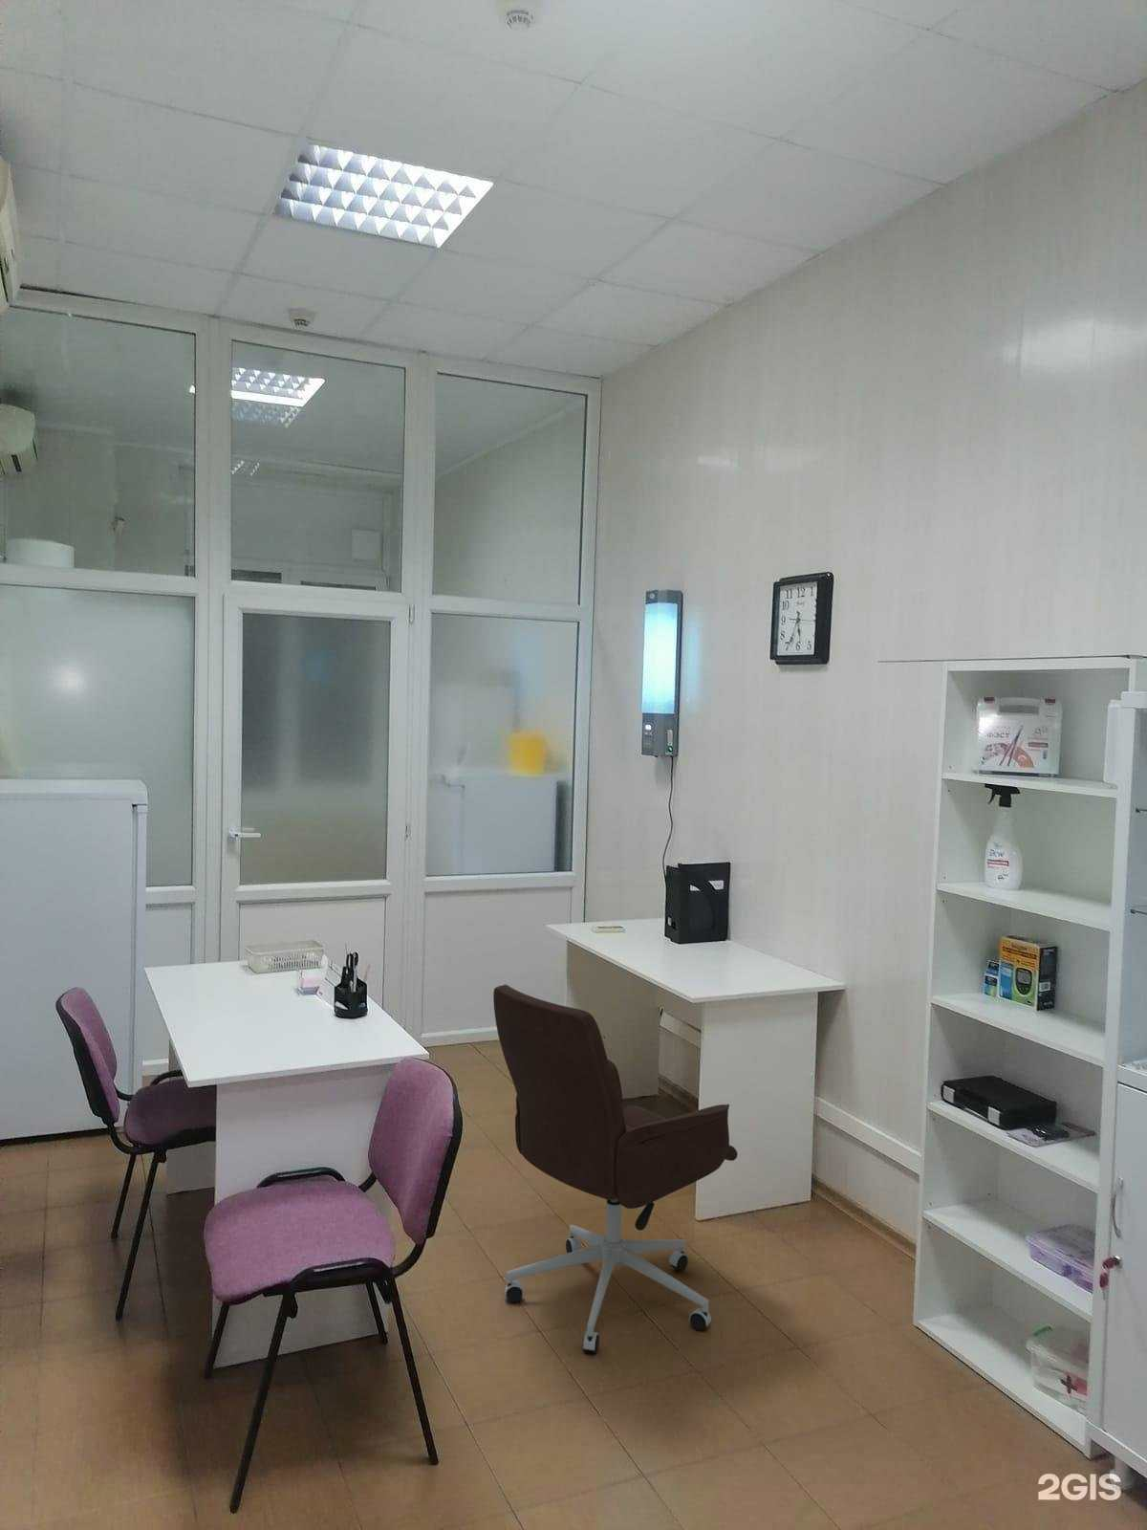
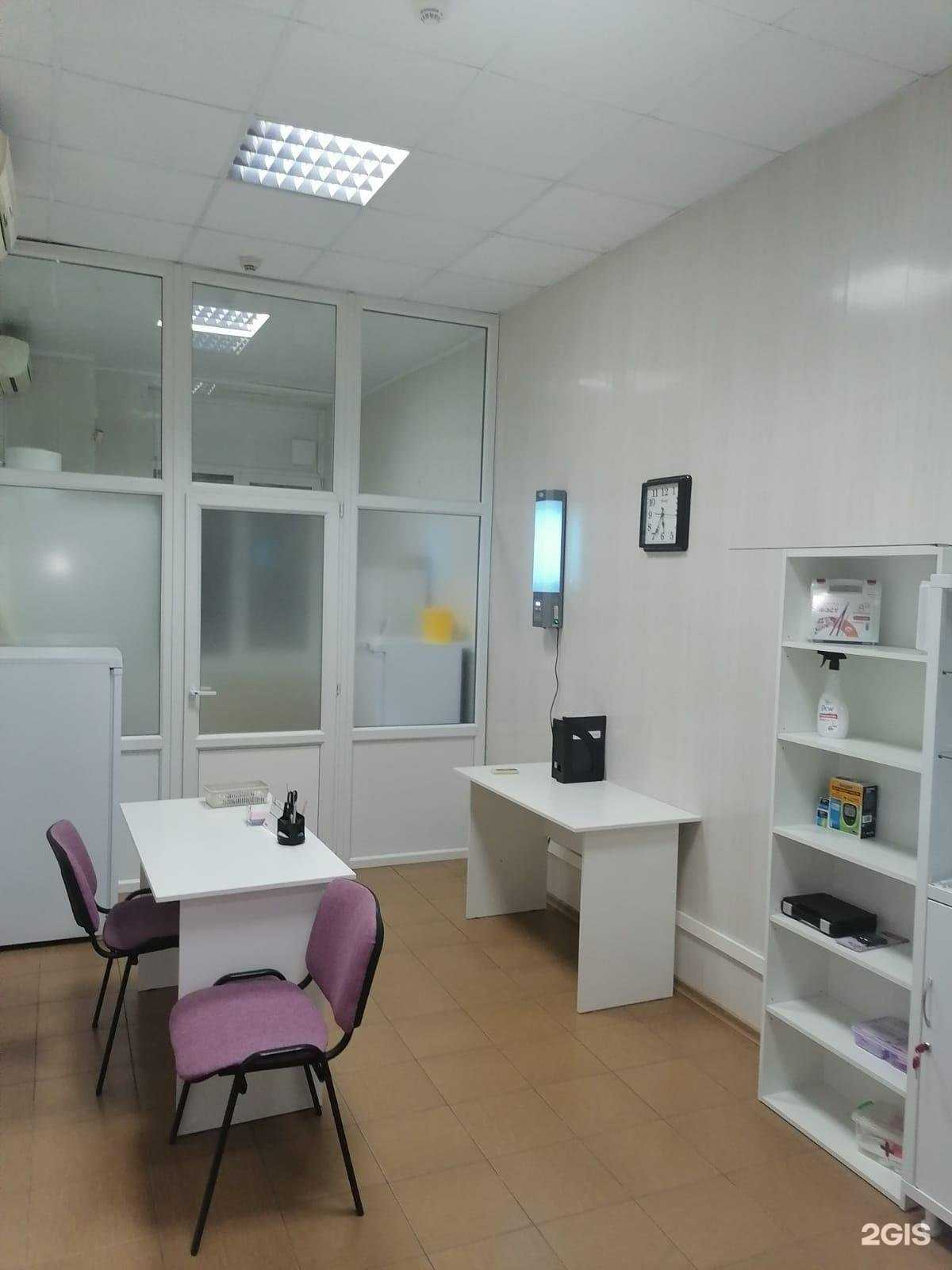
- office chair [493,984,739,1354]
